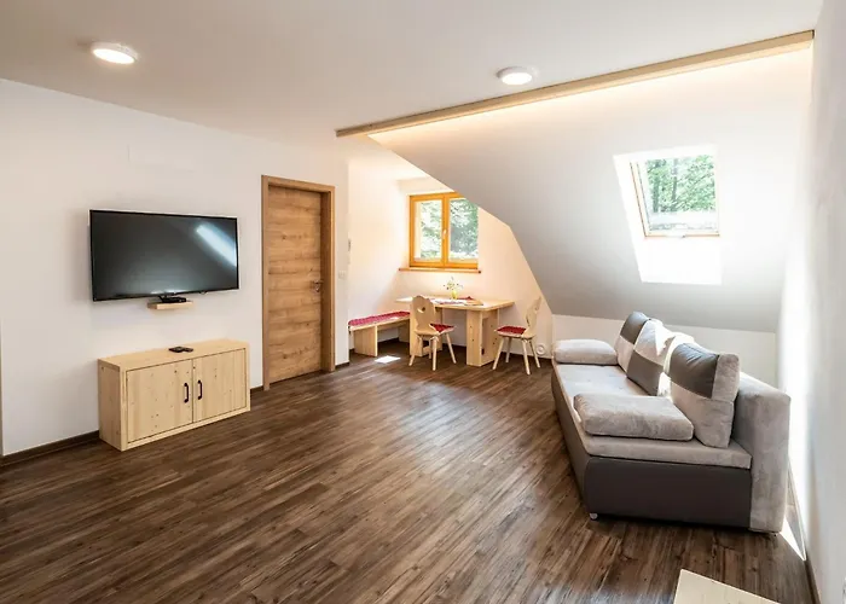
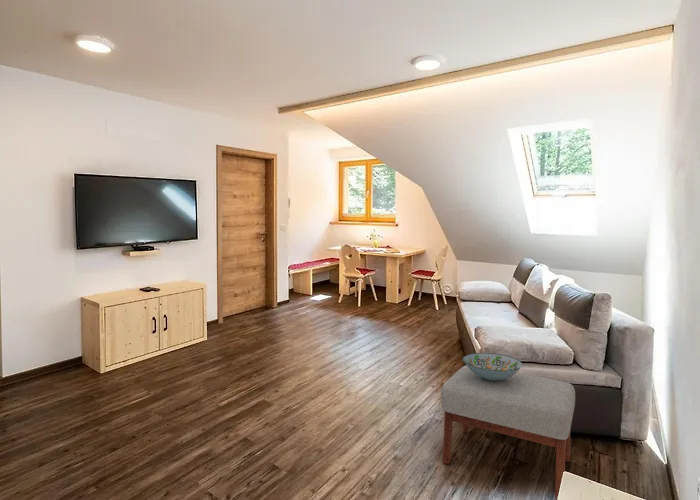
+ ottoman [440,365,576,499]
+ decorative bowl [462,352,524,381]
